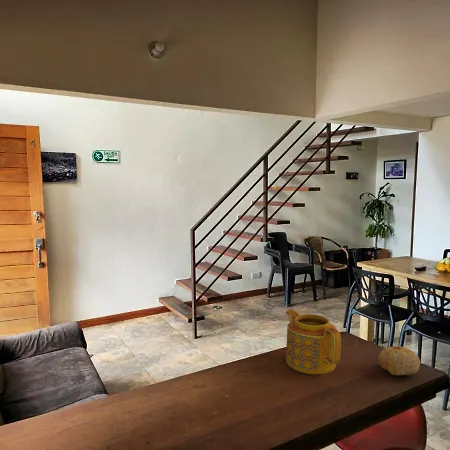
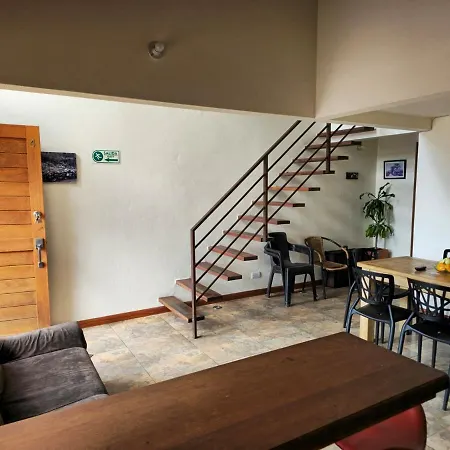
- fruit [377,345,421,376]
- teapot [285,309,342,375]
